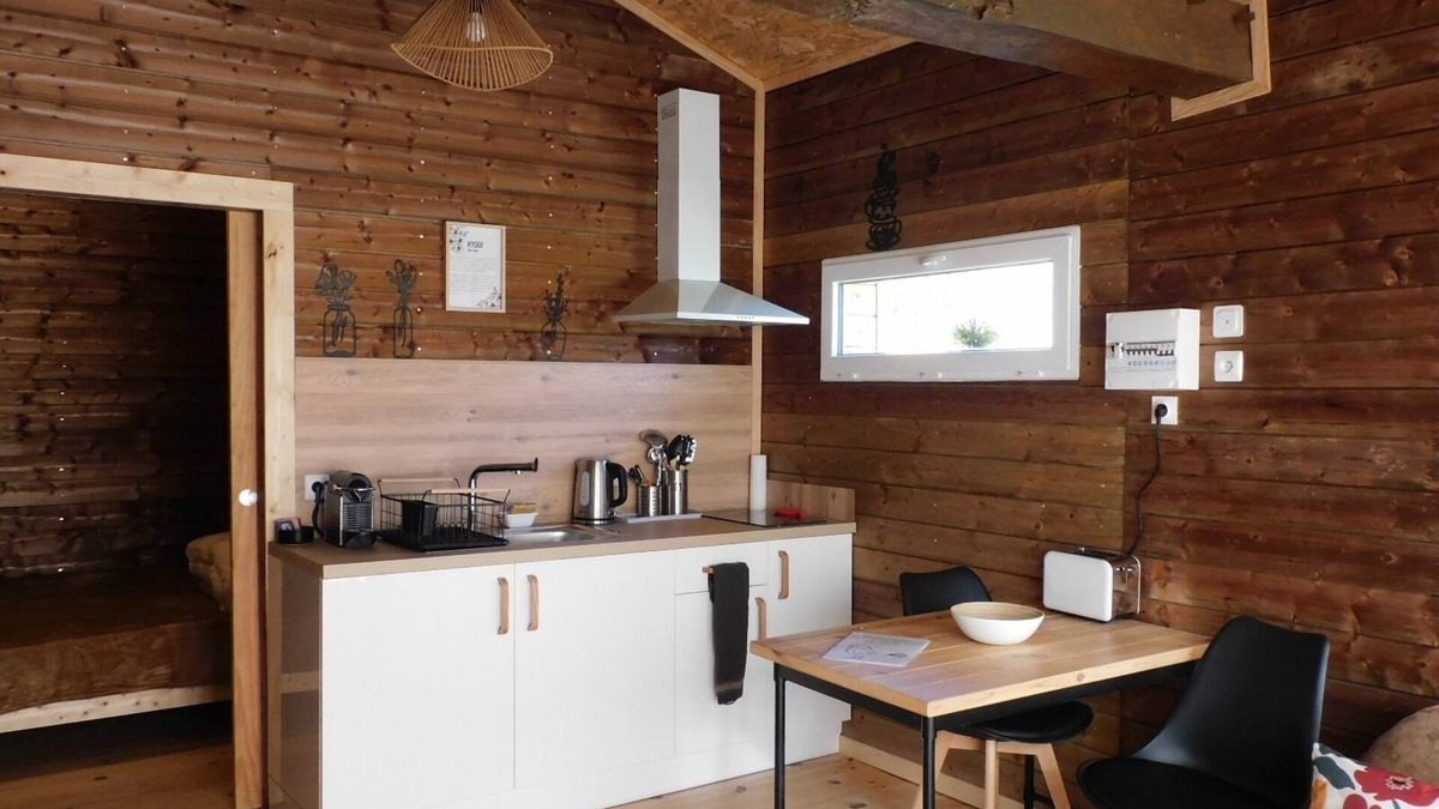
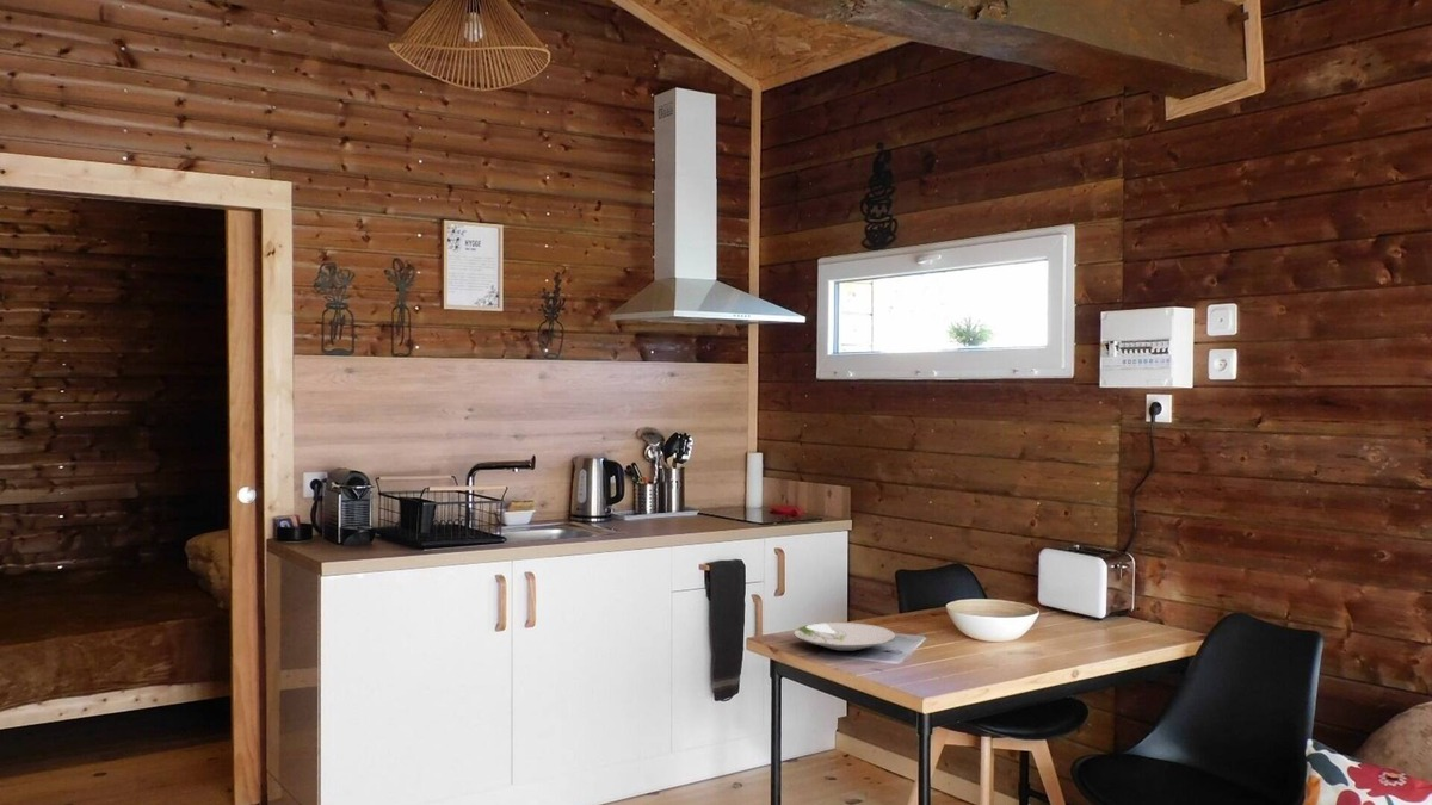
+ plate [792,621,896,652]
